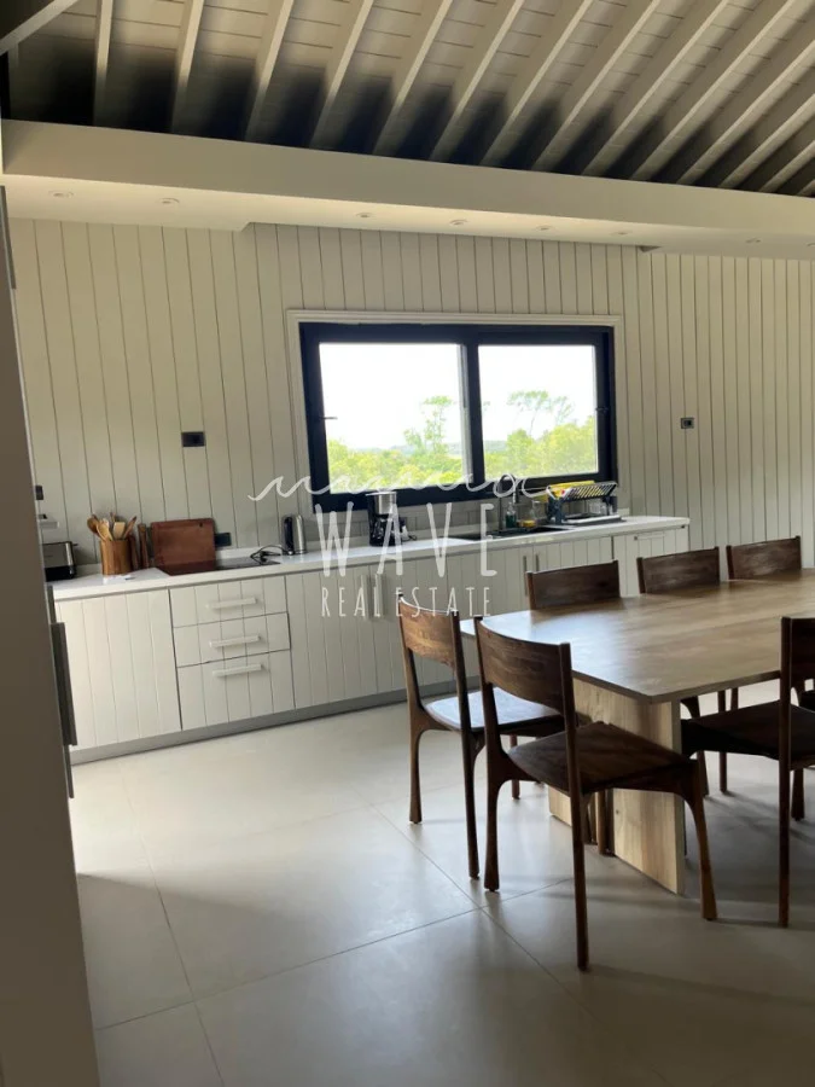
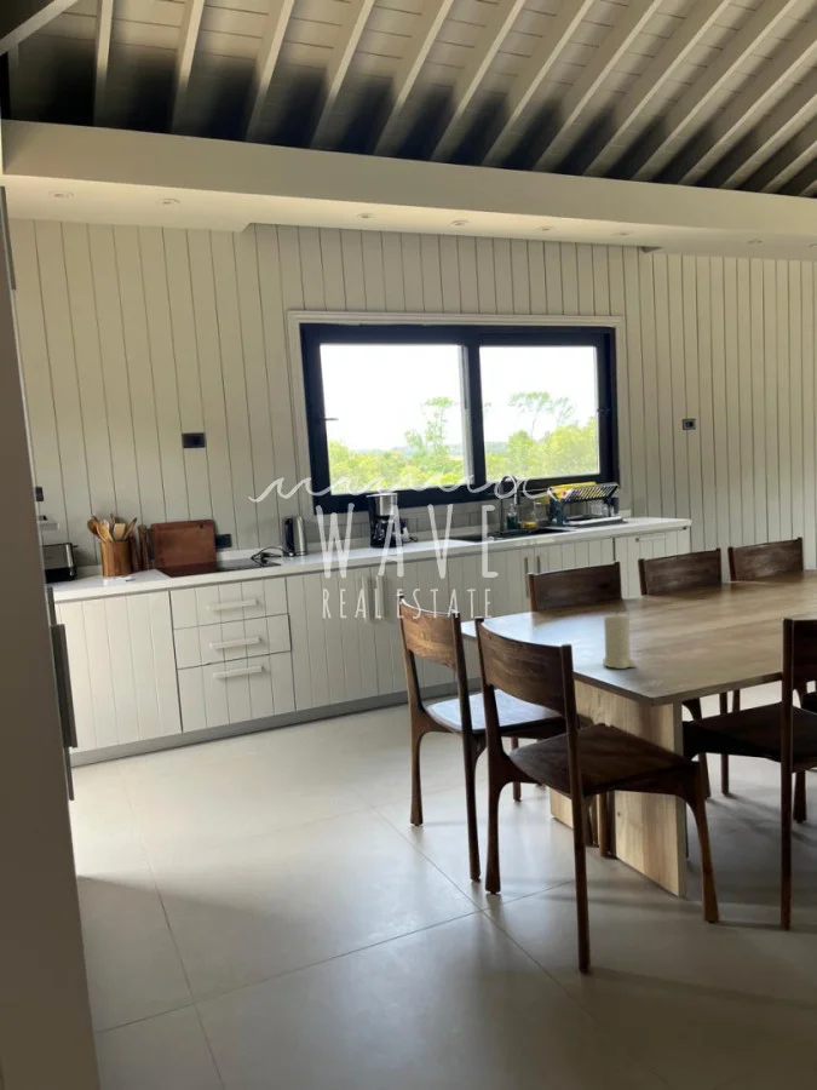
+ candle [602,610,638,670]
